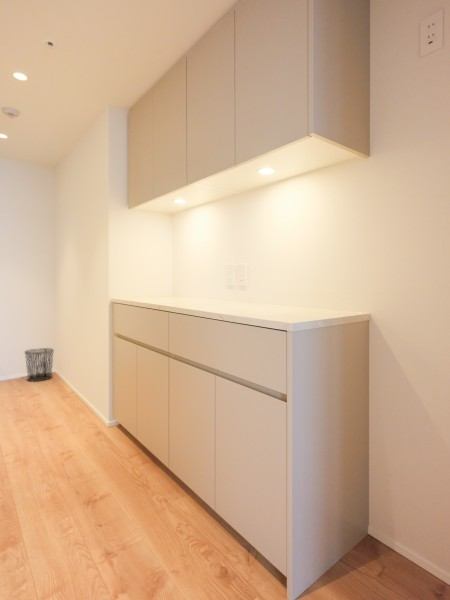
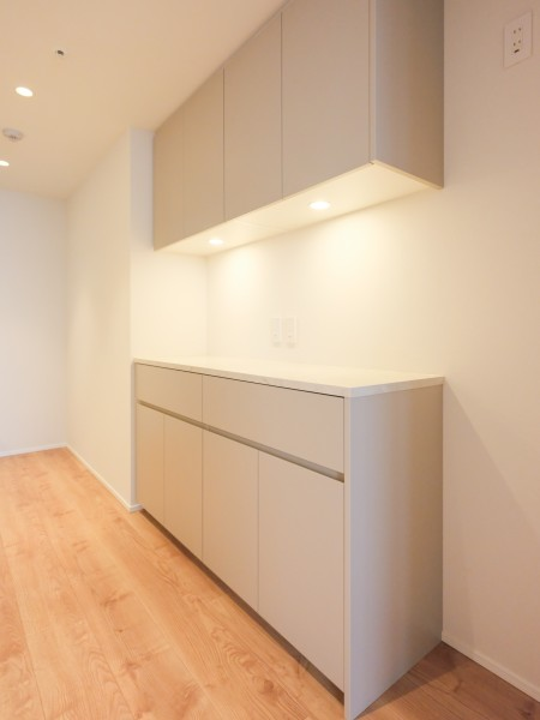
- waste bin [23,347,55,382]
